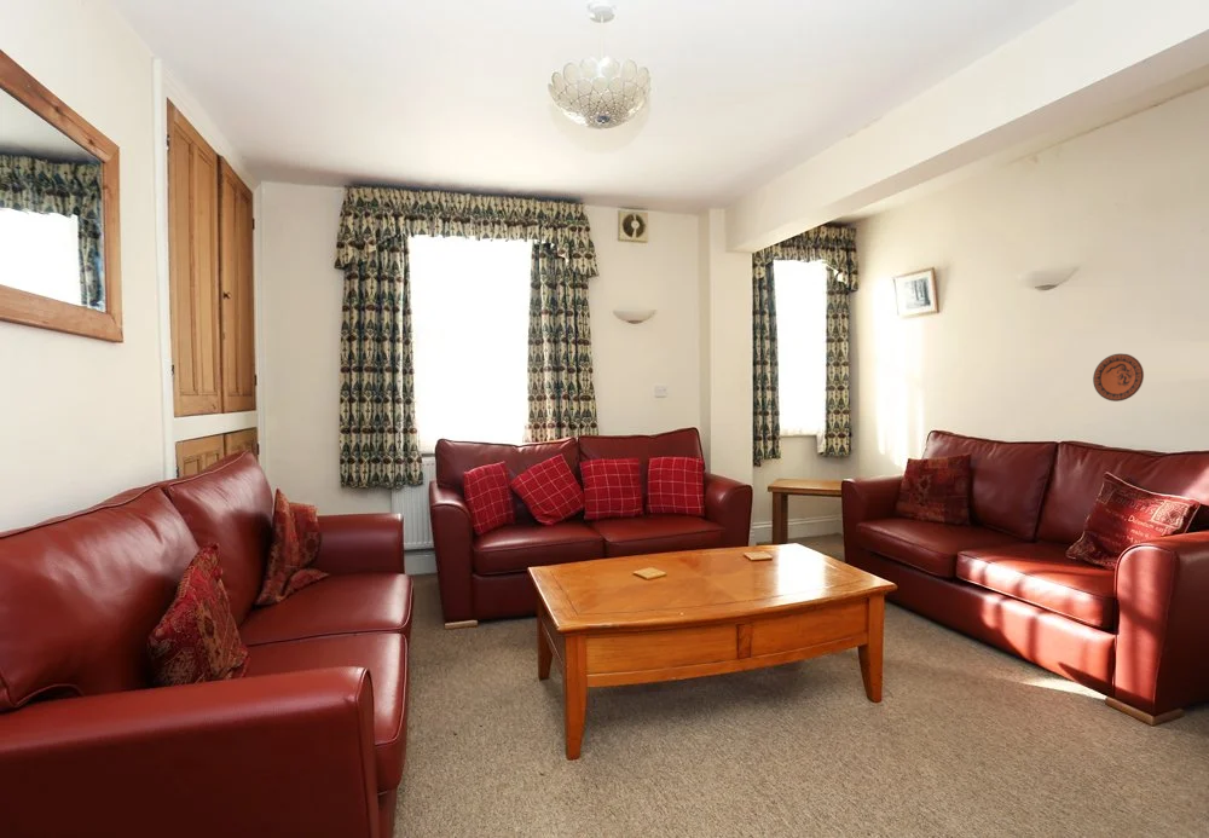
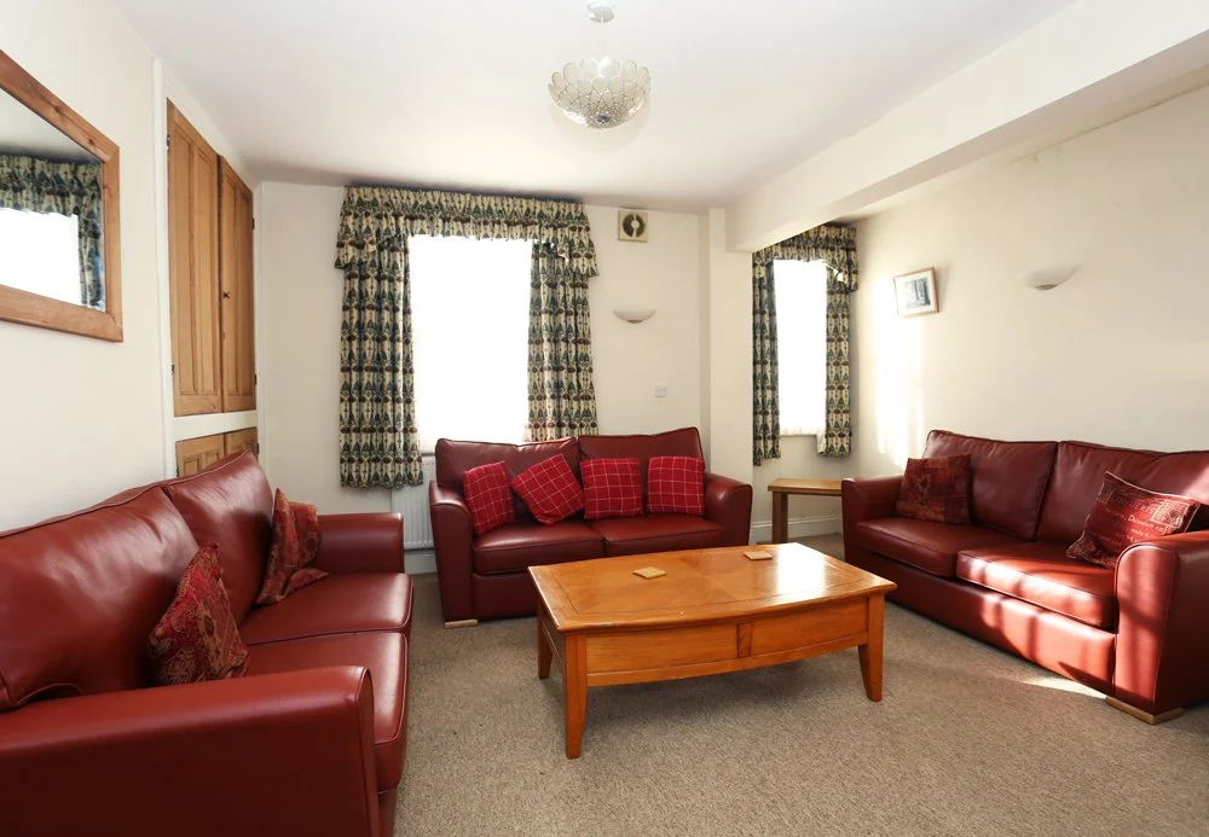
- decorative plate [1092,353,1145,403]
